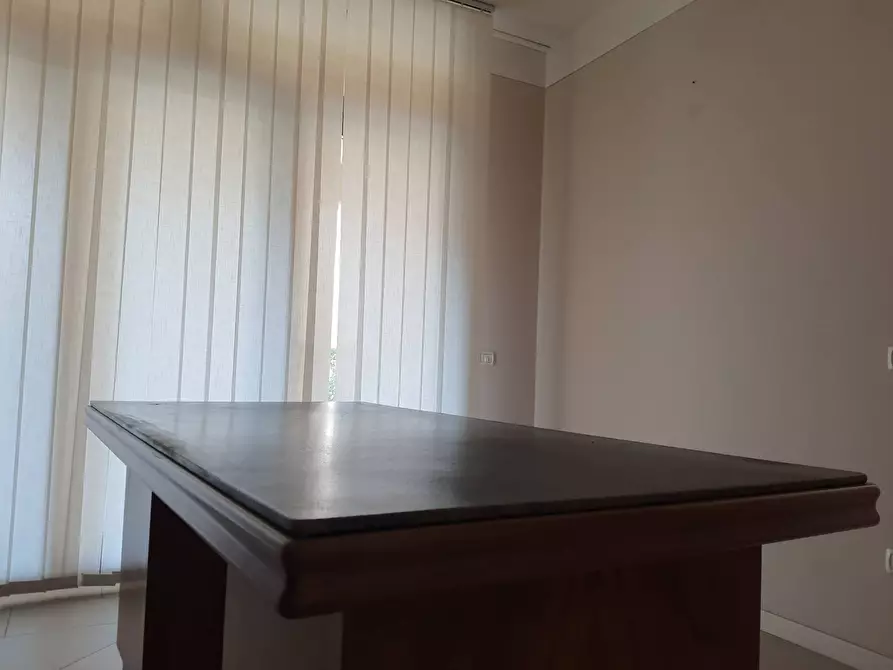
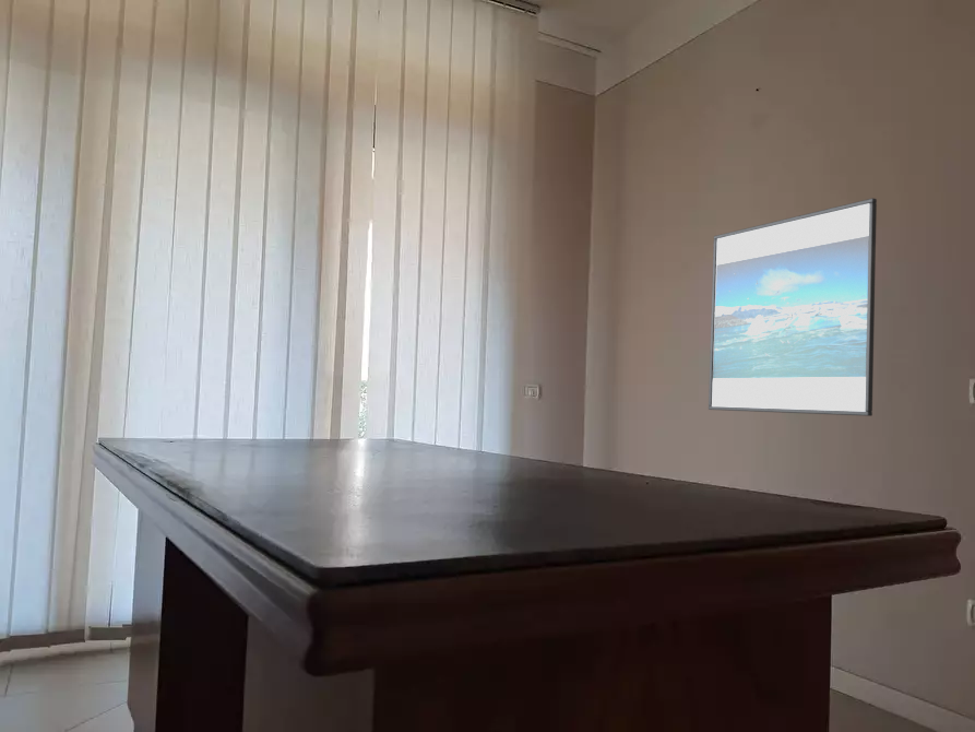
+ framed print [708,197,878,417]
